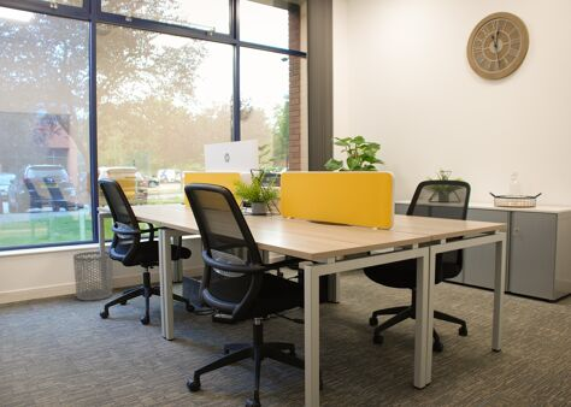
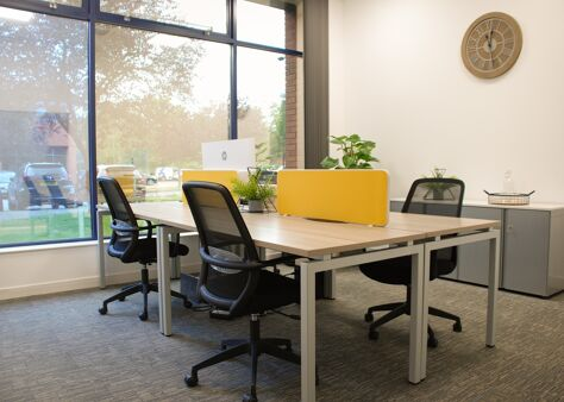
- waste bin [72,250,114,302]
